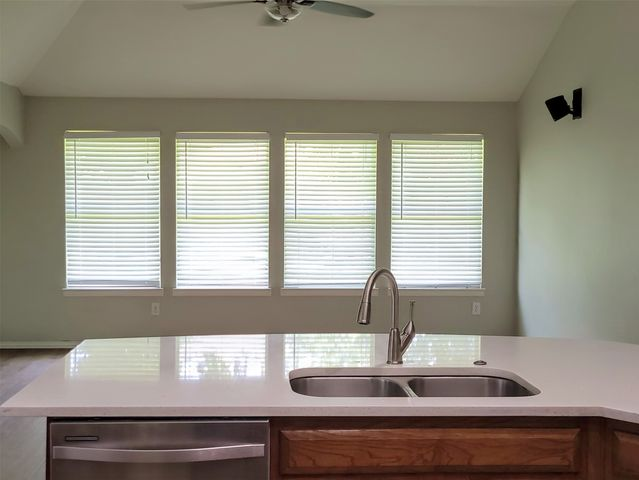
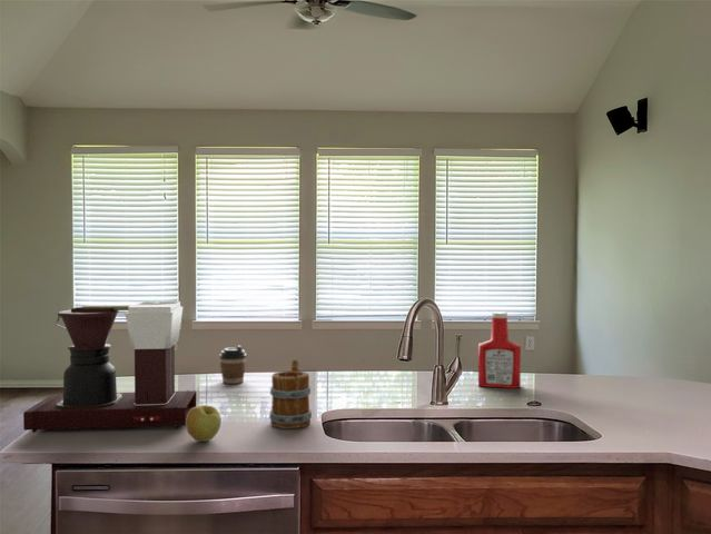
+ mug [268,359,313,429]
+ coffee maker [22,300,197,434]
+ soap bottle [477,310,522,389]
+ coffee cup [218,345,248,385]
+ apple [185,404,223,443]
